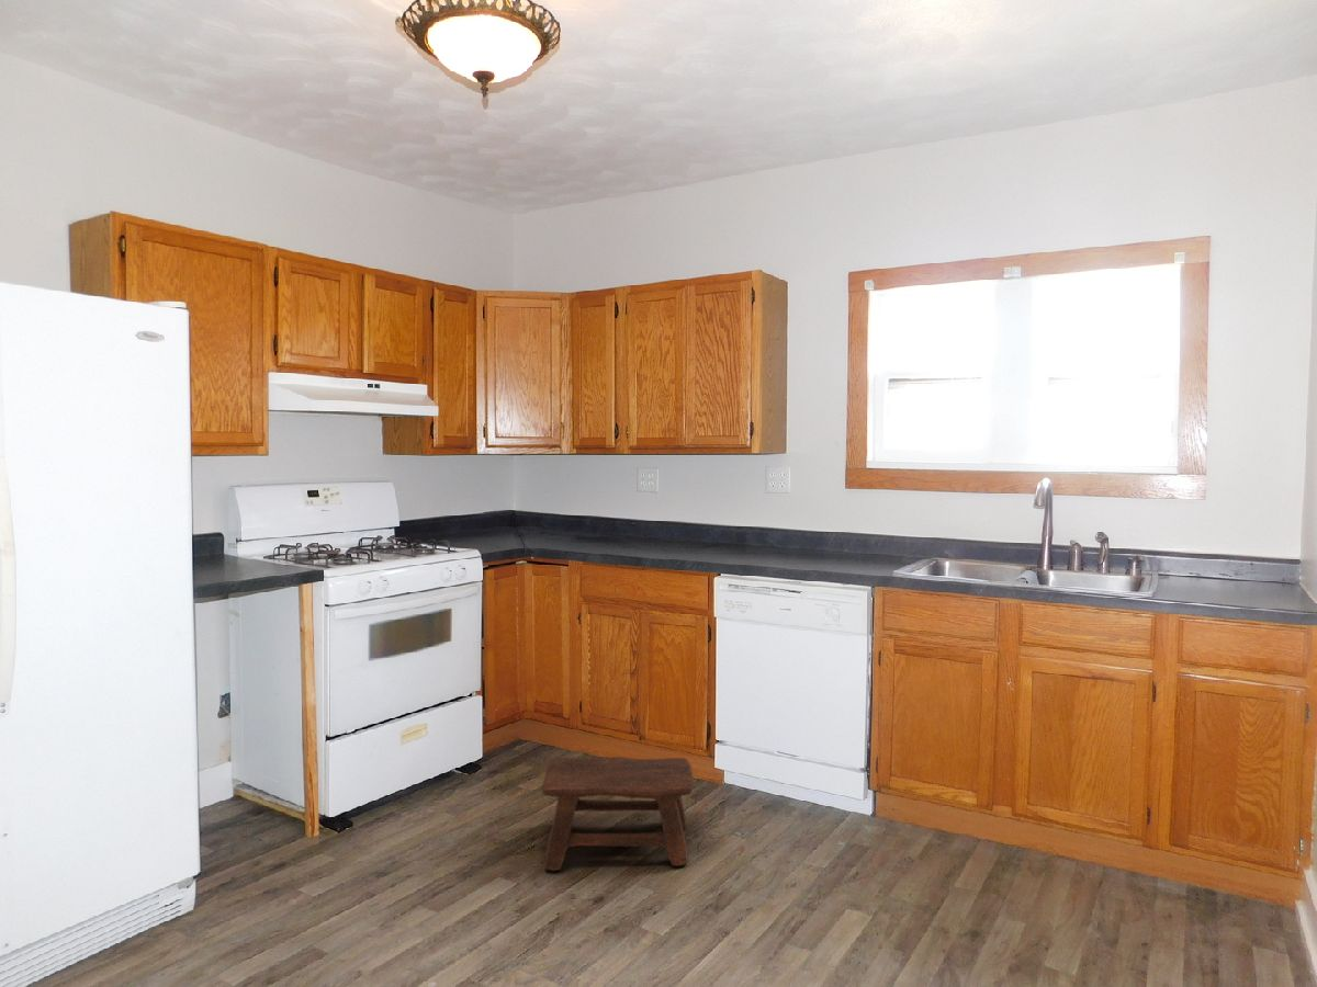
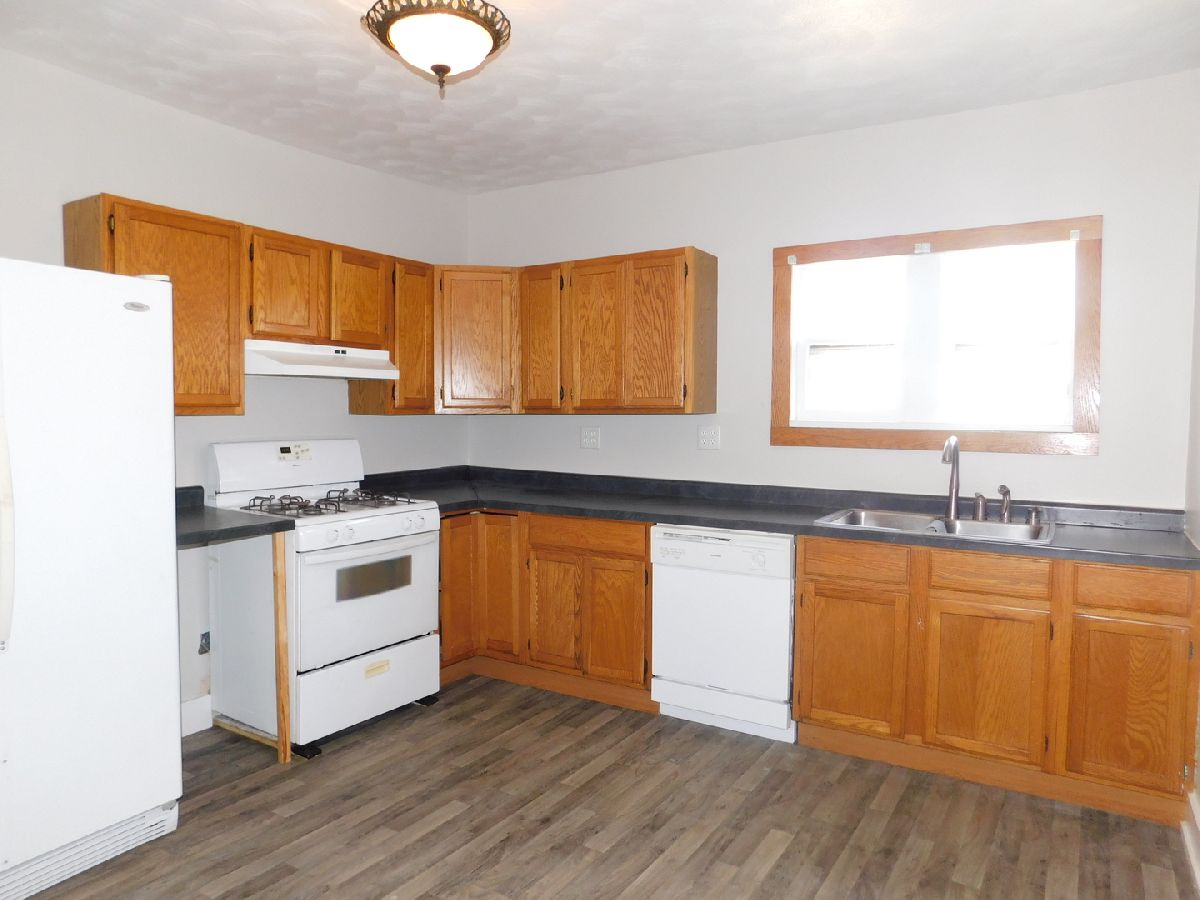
- stool [540,756,695,872]
